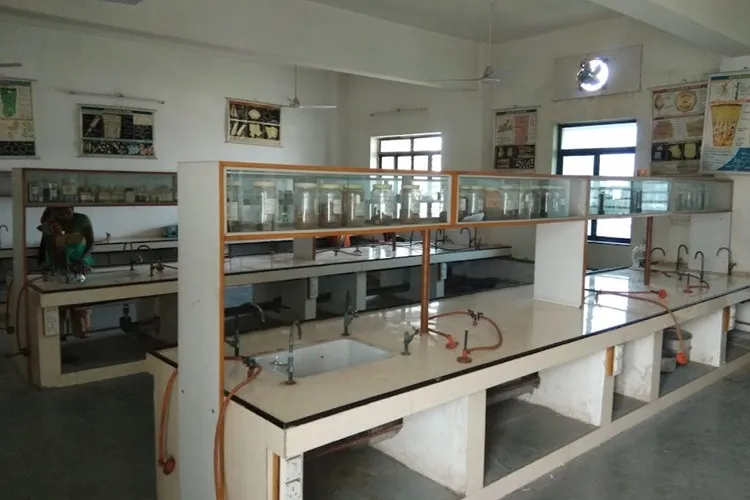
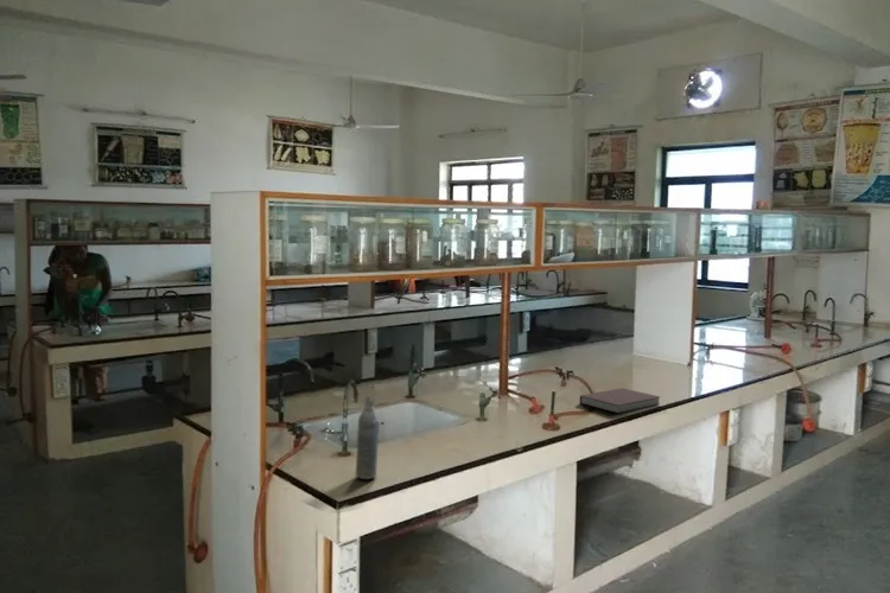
+ aerosol can [355,395,381,480]
+ notebook [579,387,661,415]
